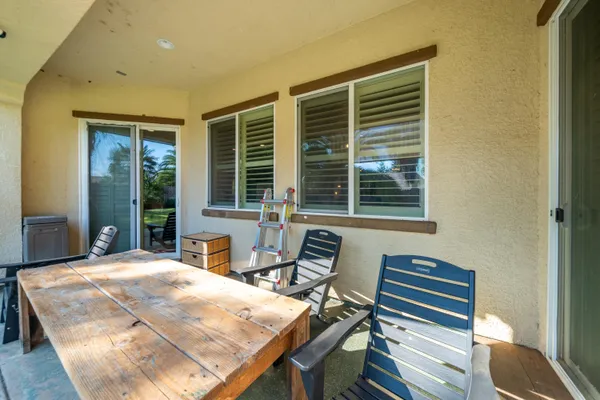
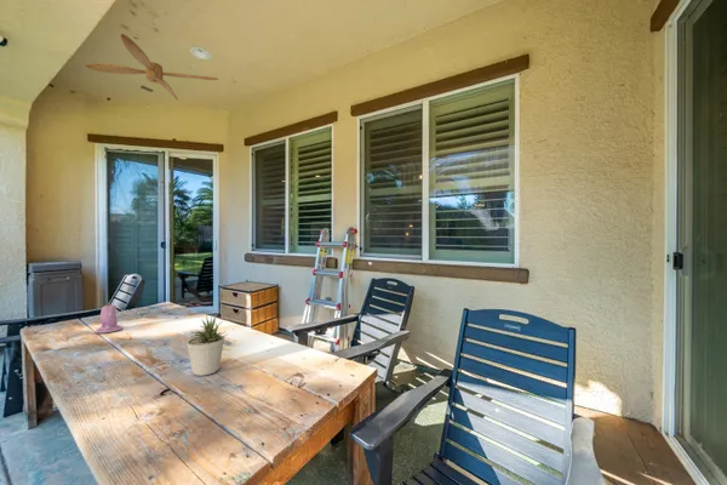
+ candle [95,301,124,335]
+ potted plant [185,314,228,377]
+ ceiling fan [84,33,219,101]
